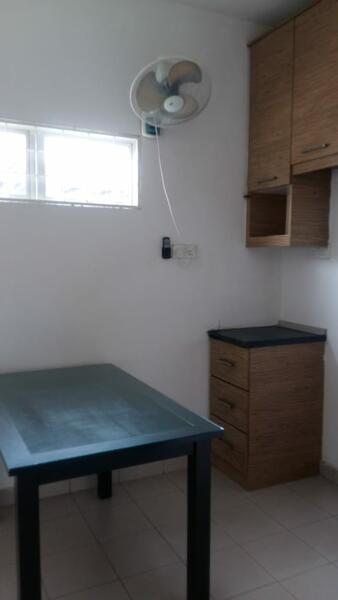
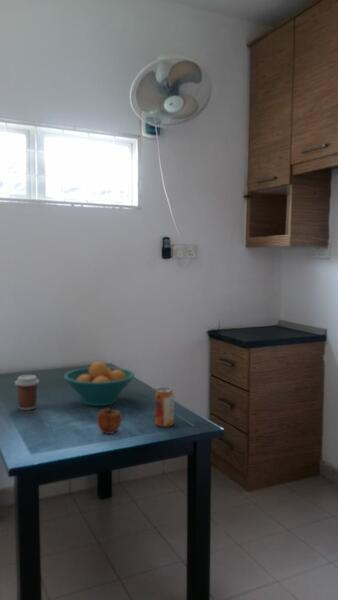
+ coffee cup [14,374,40,411]
+ beverage can [154,387,175,428]
+ fruit bowl [63,361,136,407]
+ apple [96,402,123,435]
